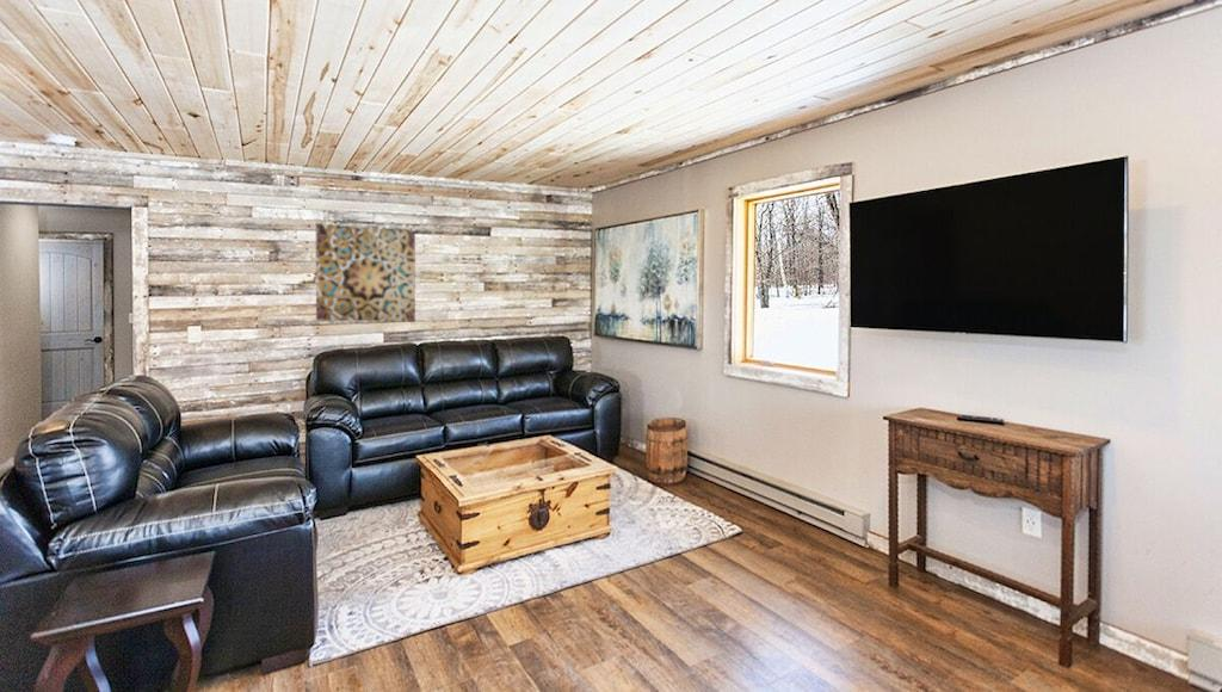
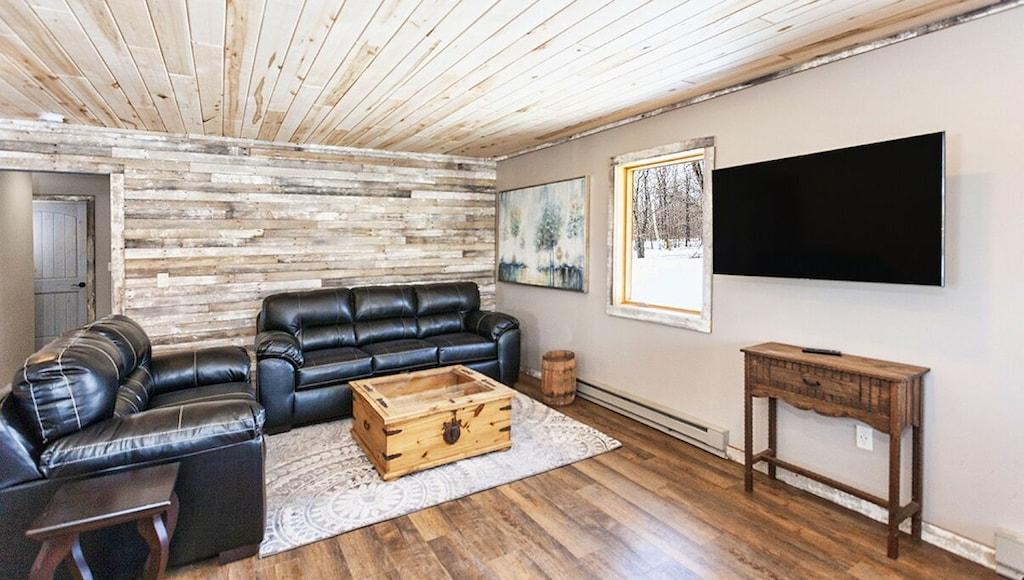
- wall art [315,222,416,323]
